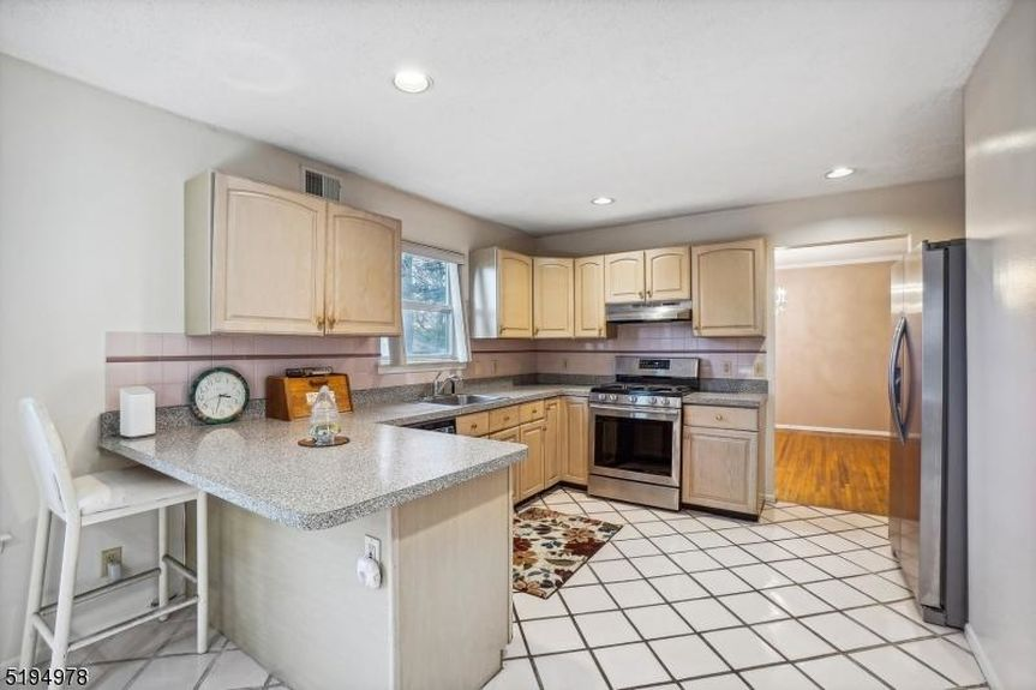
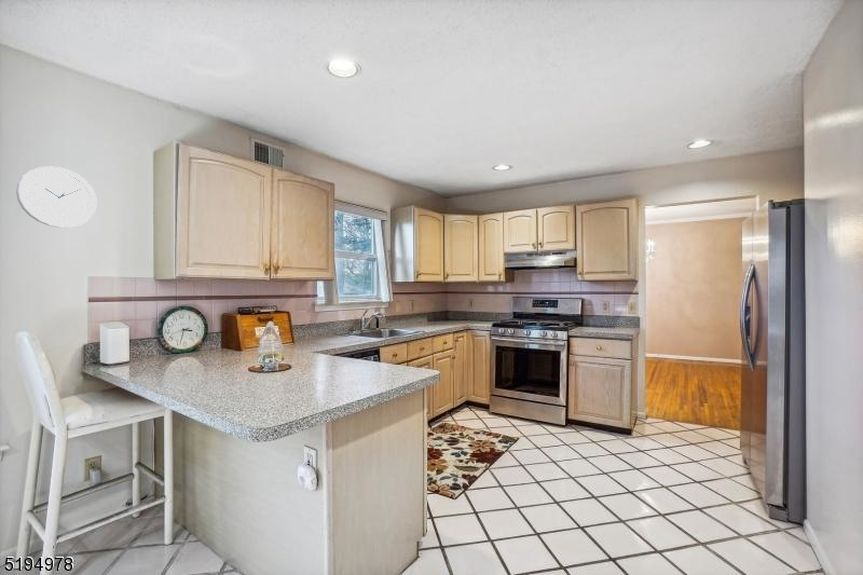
+ wall clock [15,165,98,229]
